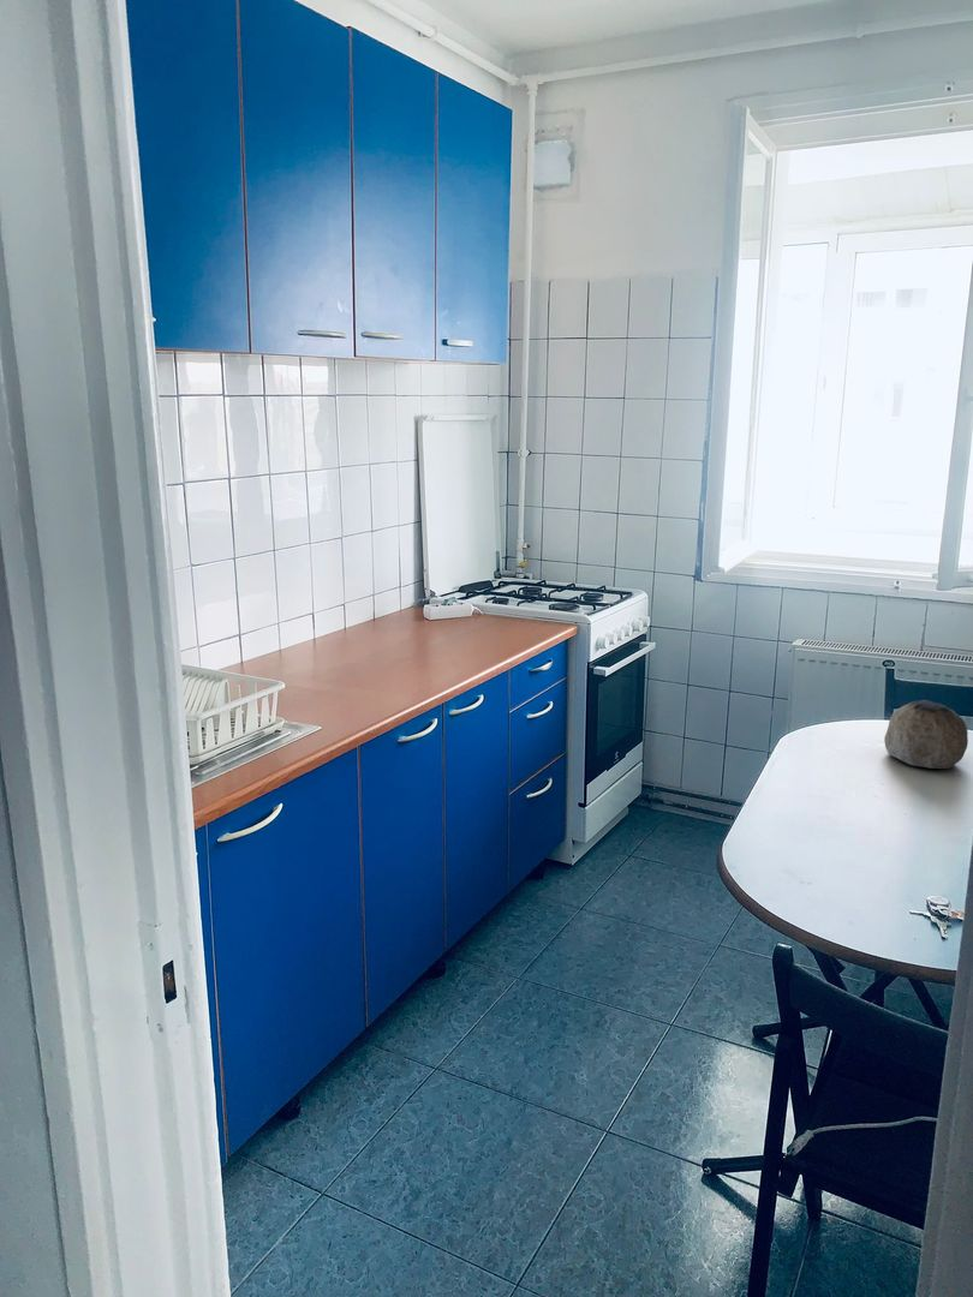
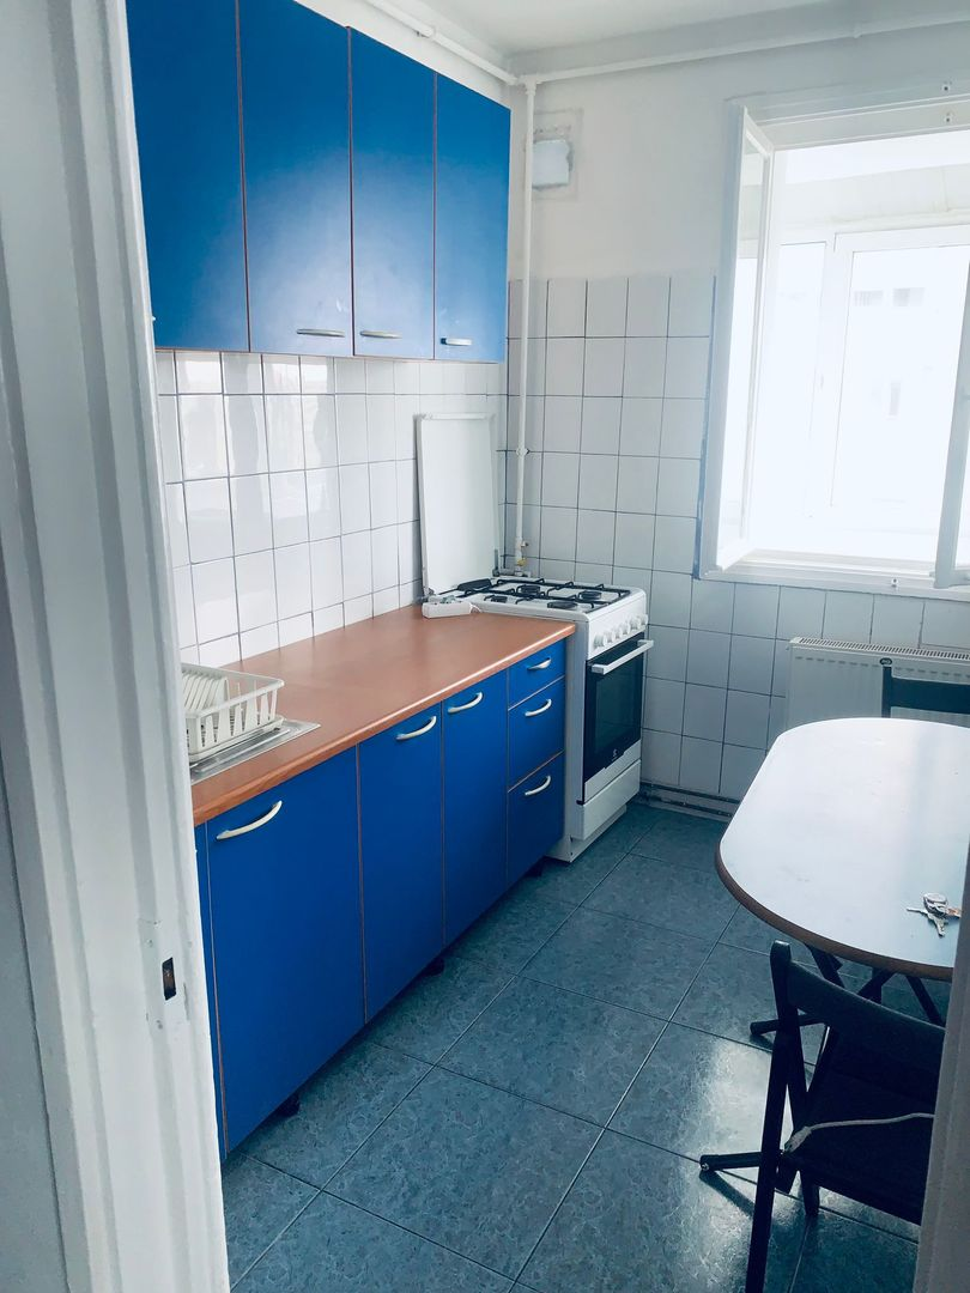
- bowl [883,699,969,770]
